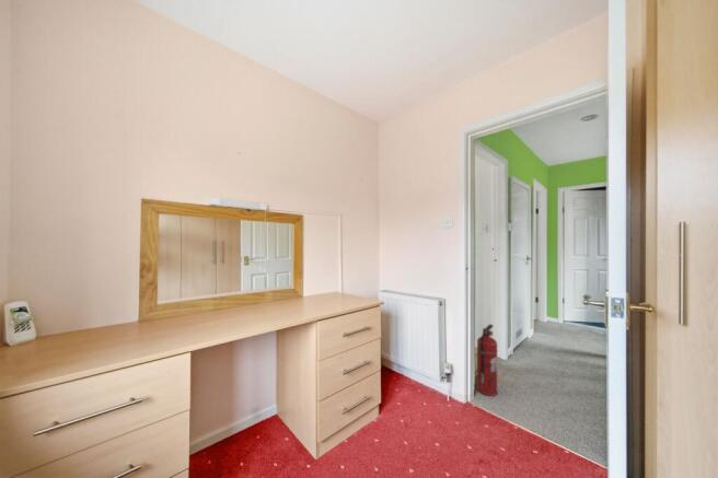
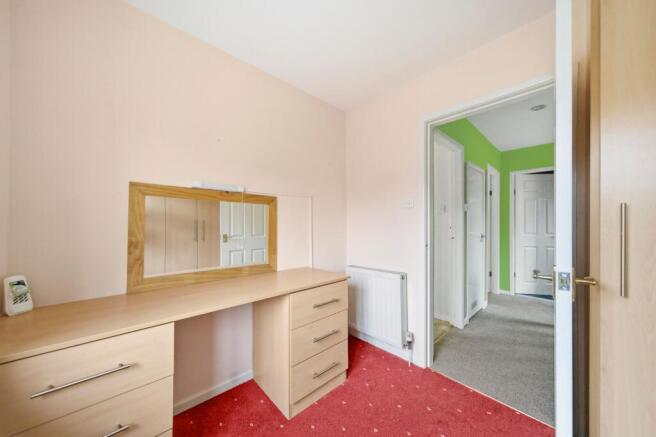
- fire extinguisher [476,323,499,397]
